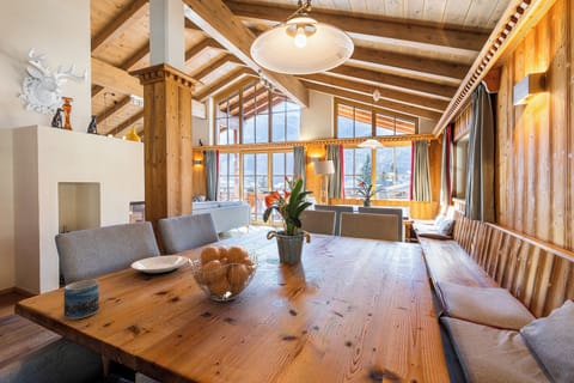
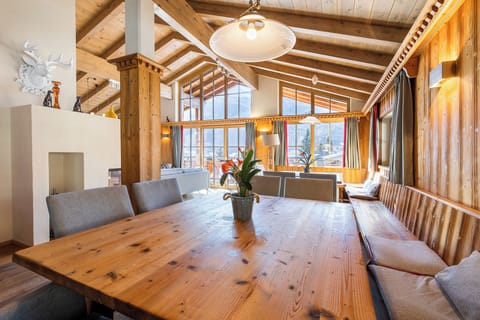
- mug [63,279,100,321]
- fruit basket [188,244,261,303]
- plate [130,255,189,275]
